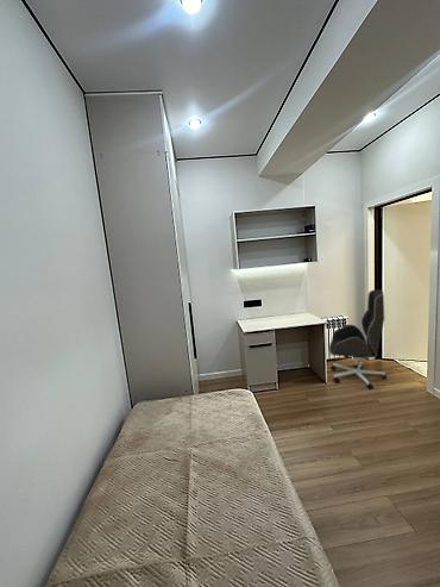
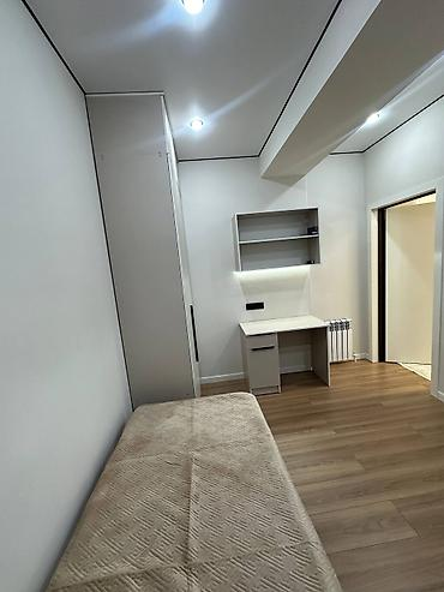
- office chair [328,288,388,391]
